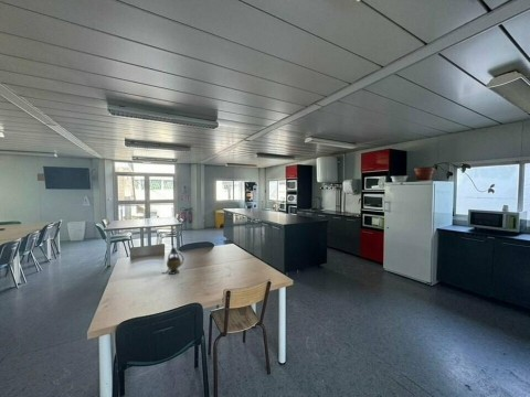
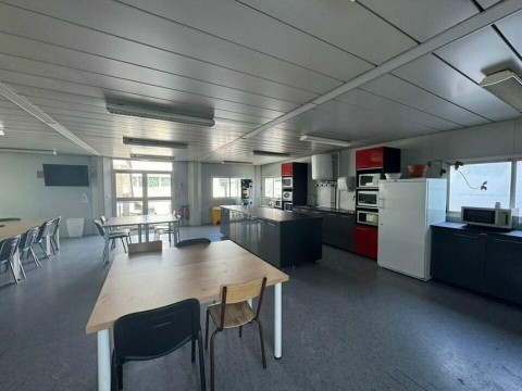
- teapot [161,246,186,276]
